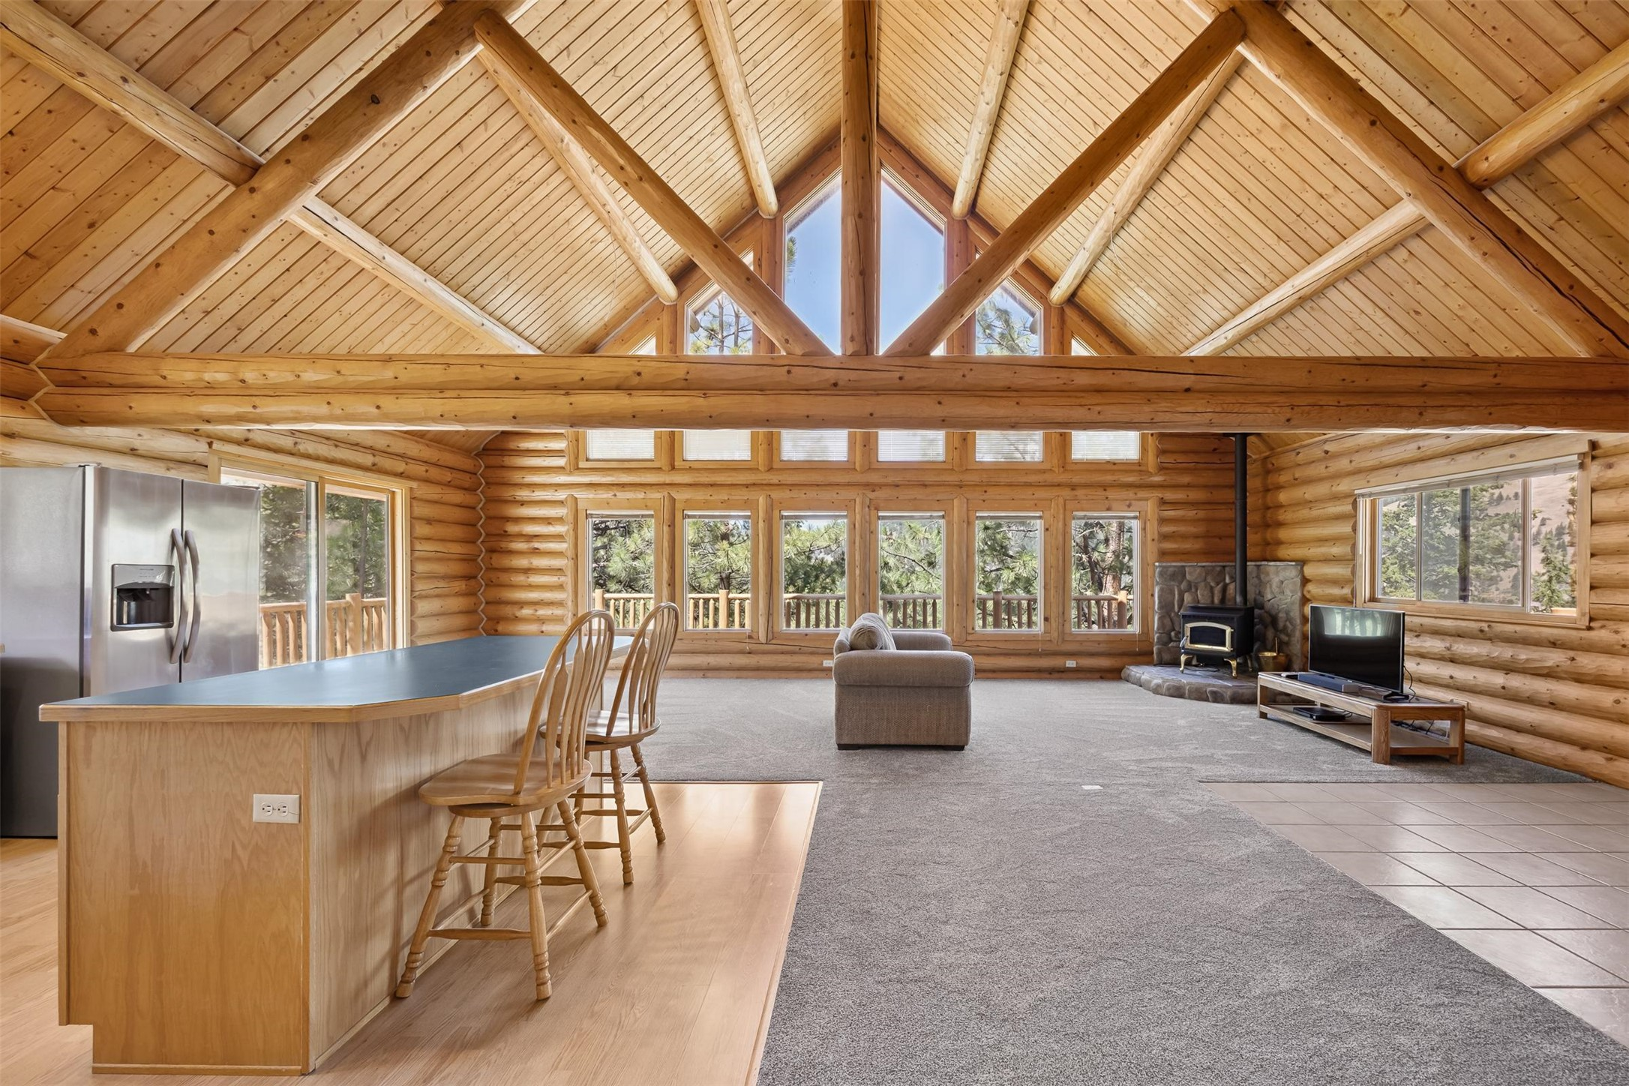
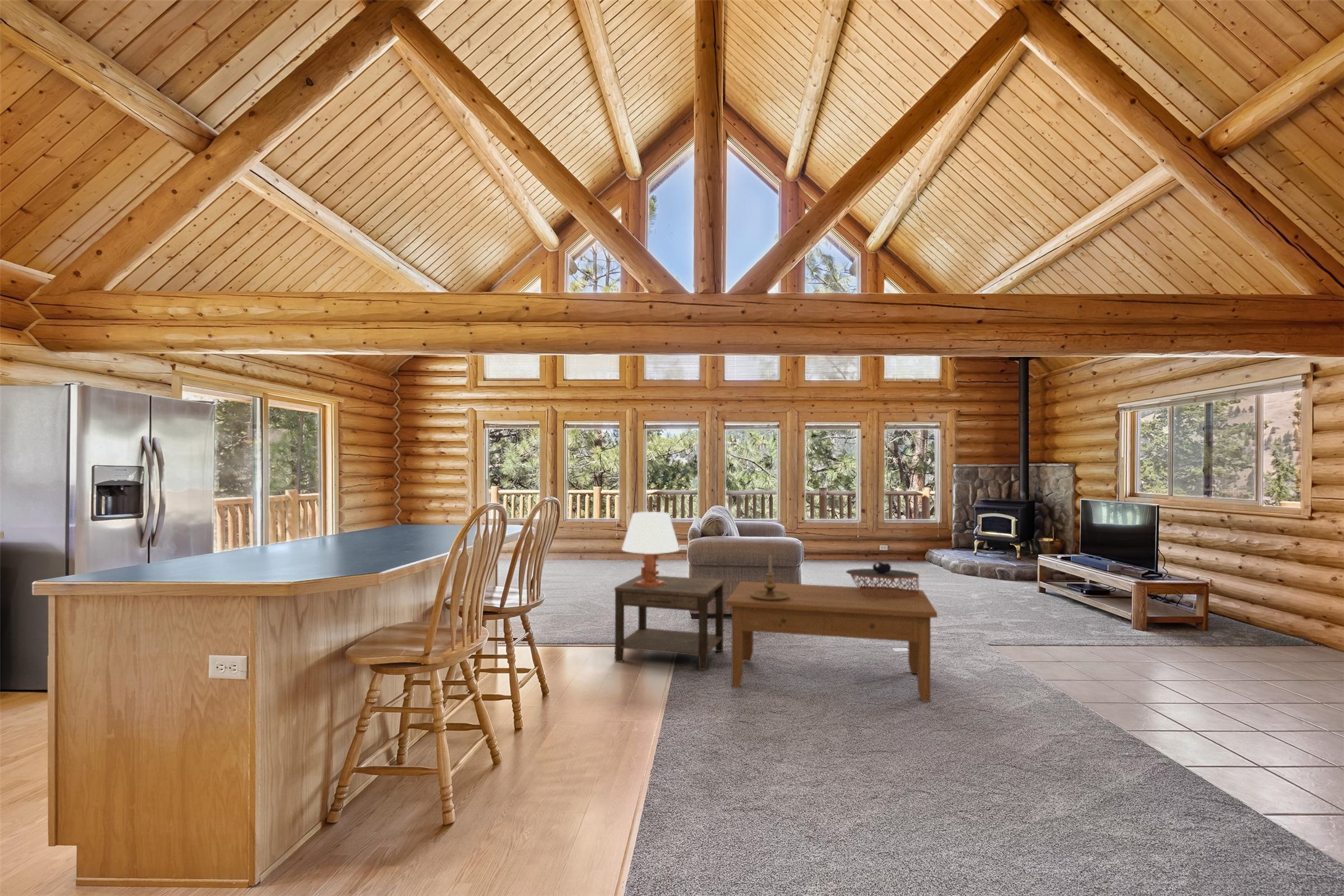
+ side table [614,574,725,671]
+ coffee table [725,580,938,702]
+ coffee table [845,561,920,598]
+ candle holder [750,551,790,600]
+ table lamp [621,511,680,588]
